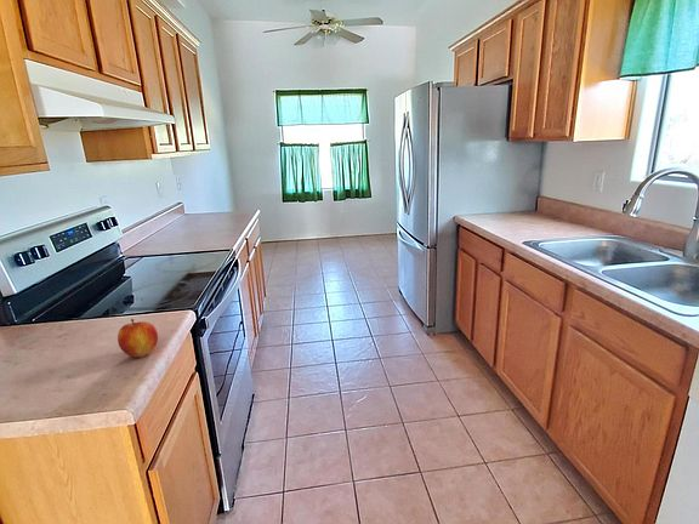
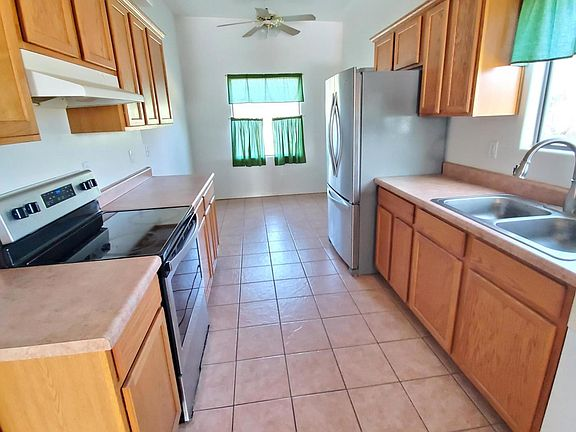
- apple [116,318,159,358]
